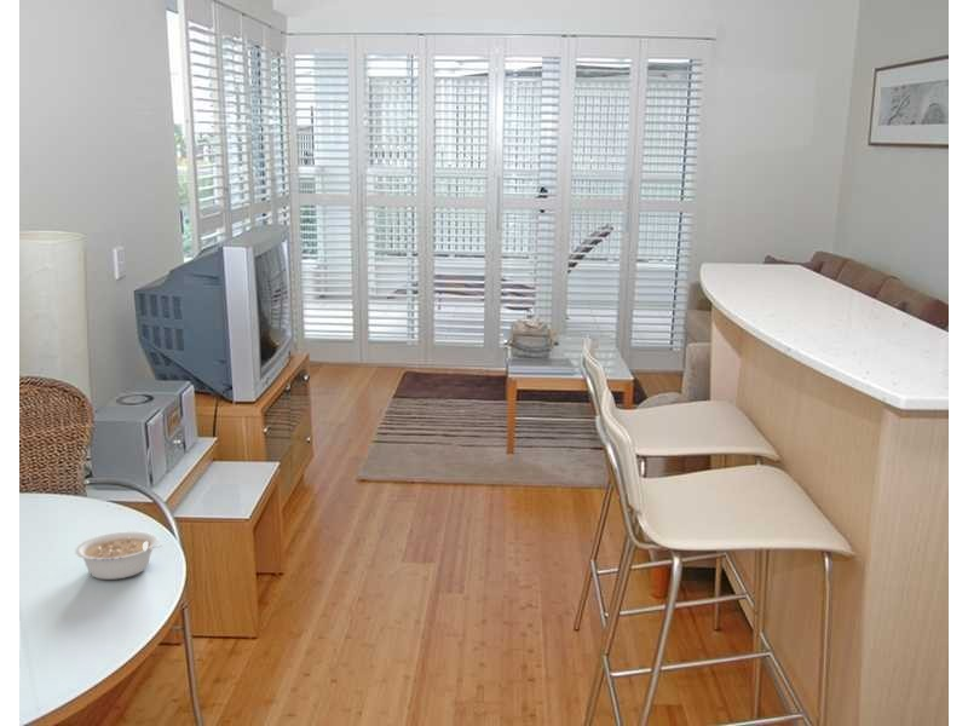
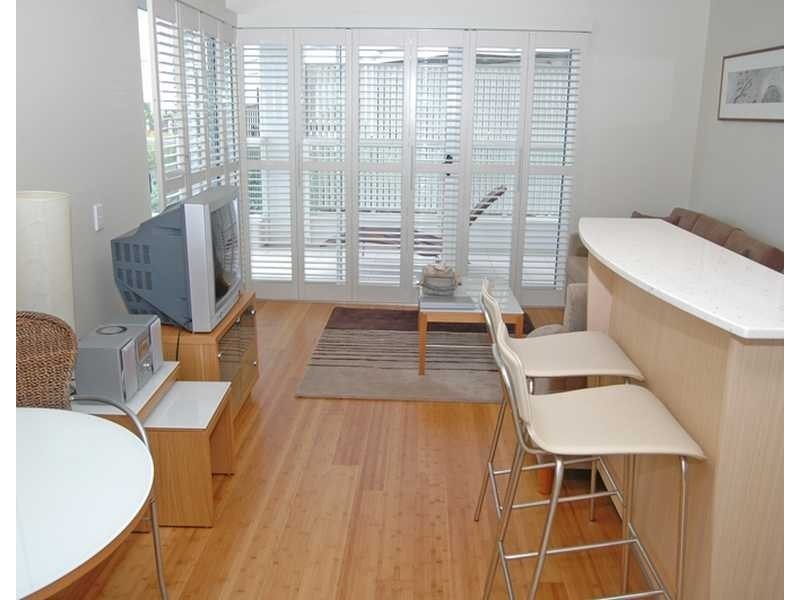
- legume [74,530,165,581]
